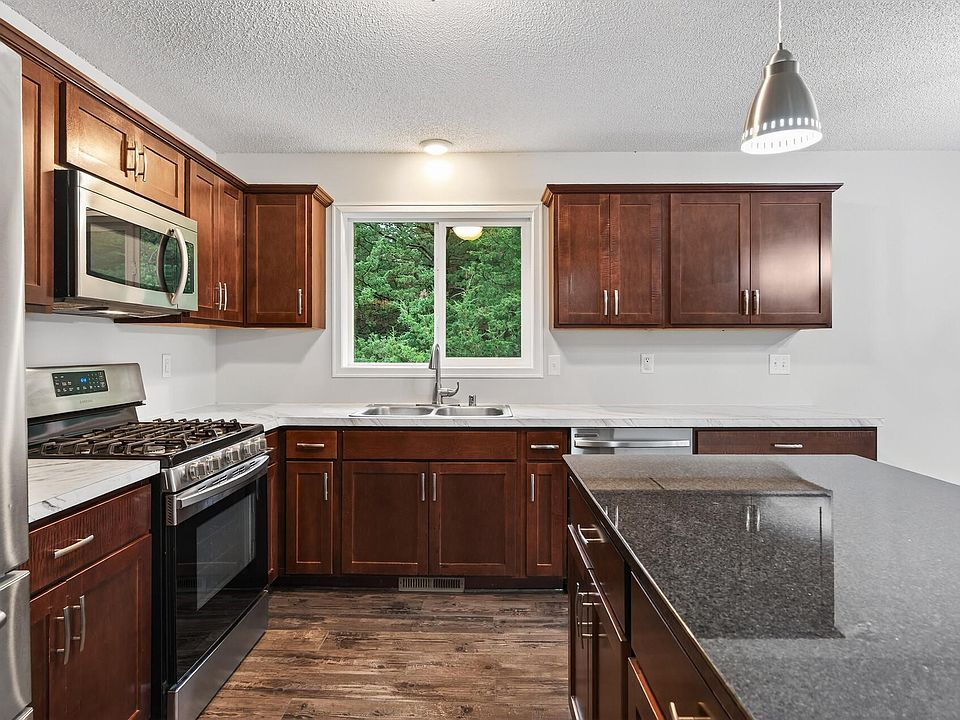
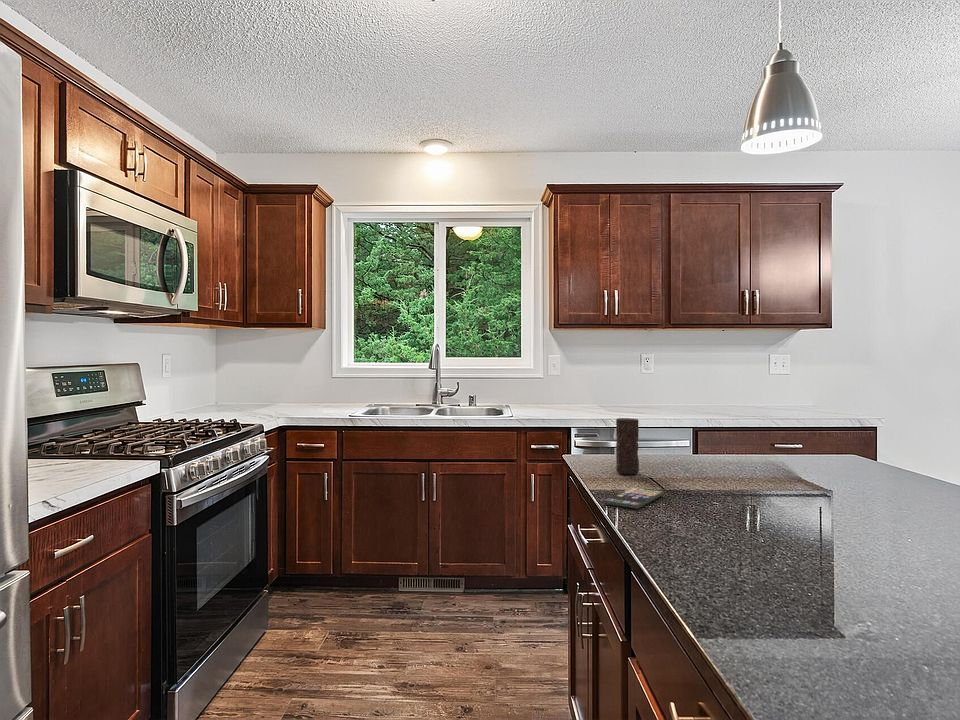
+ smartphone [602,486,665,510]
+ candle [615,417,640,475]
